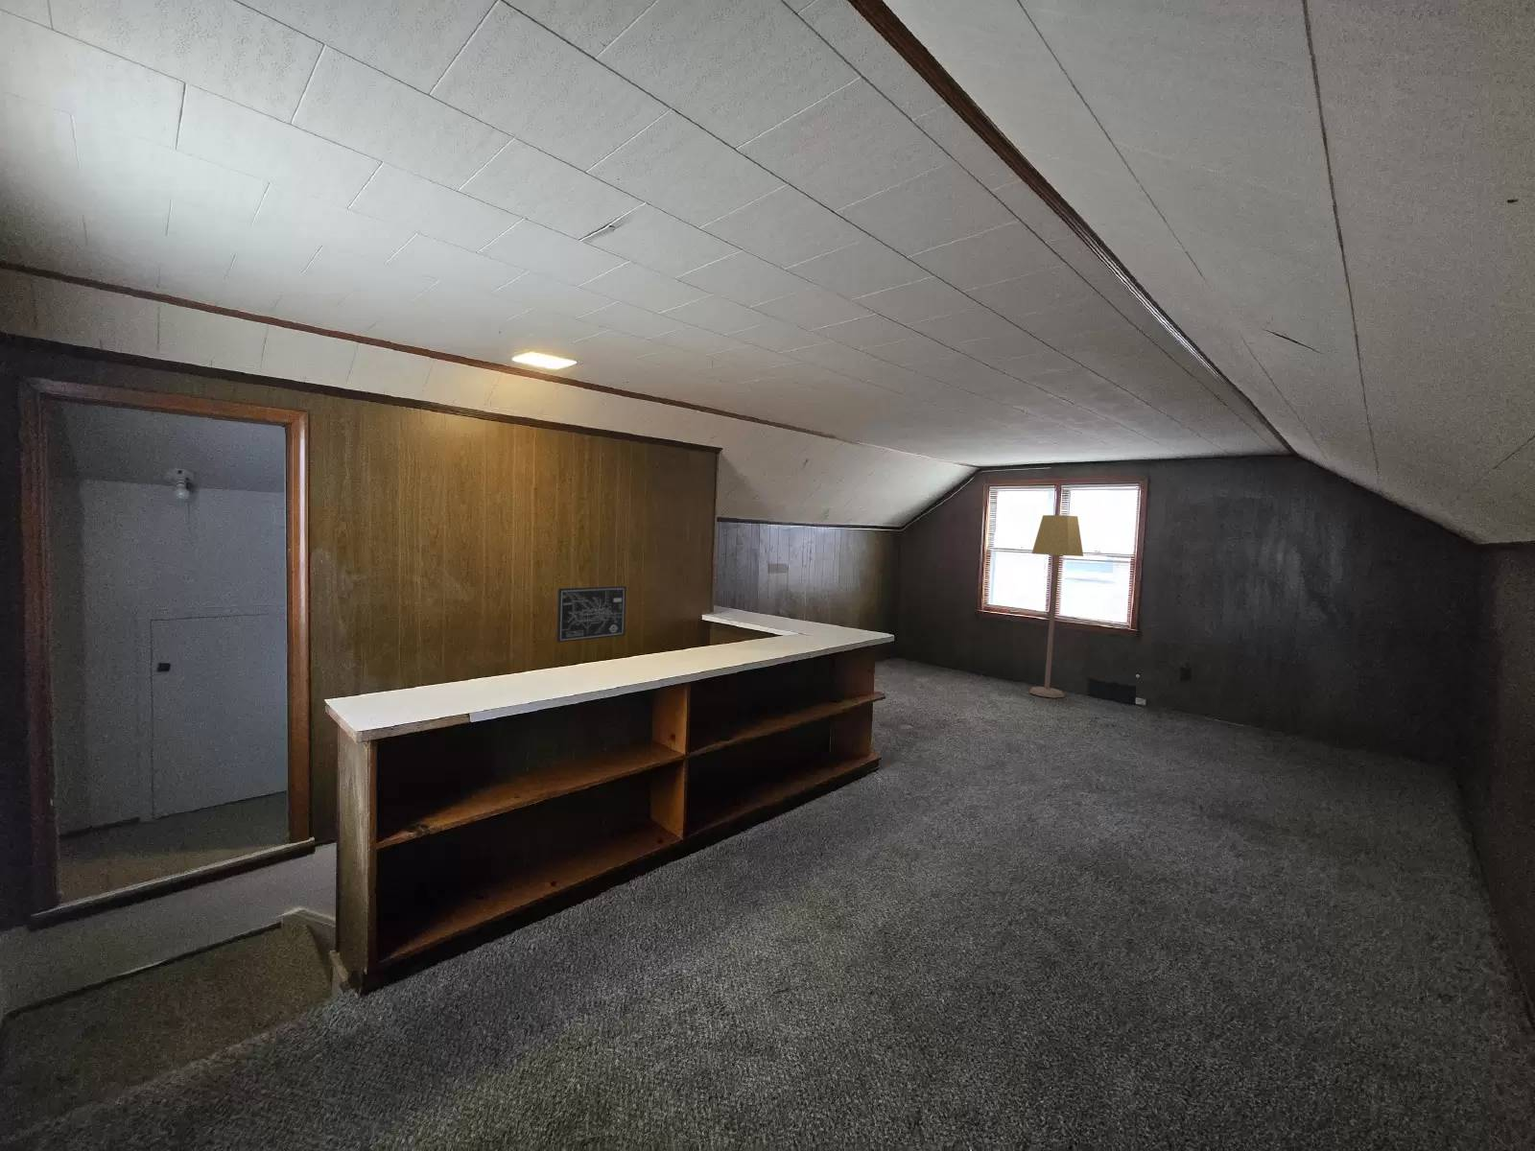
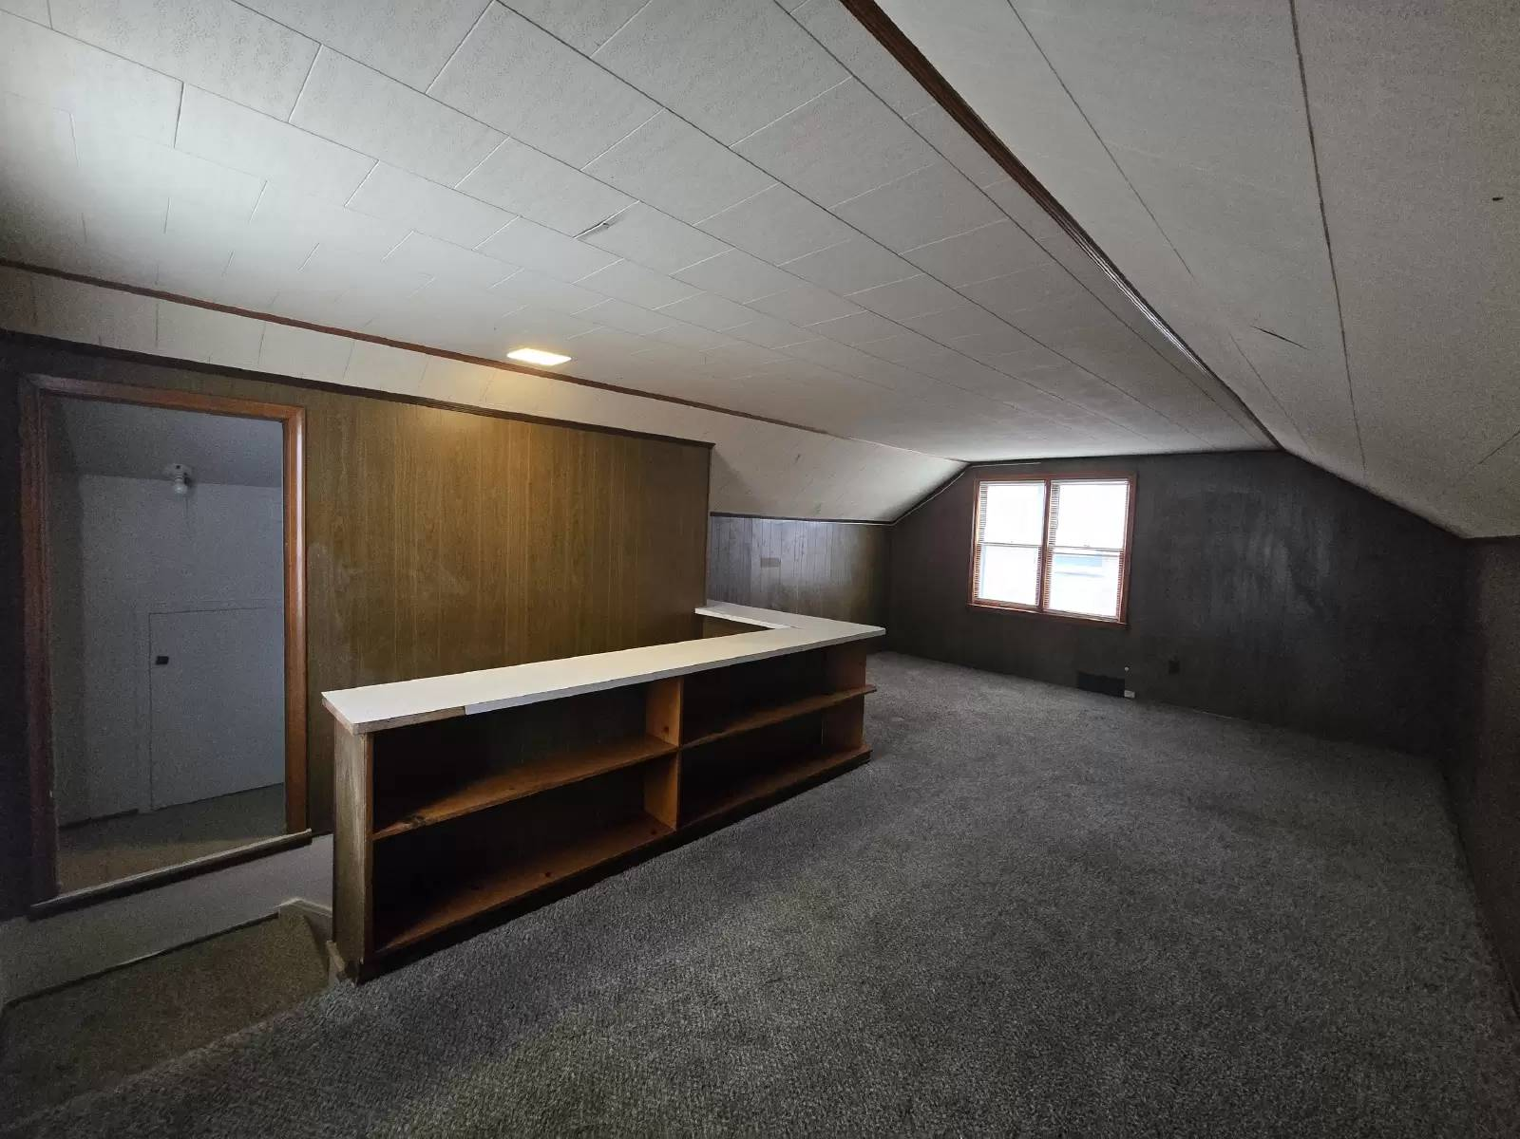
- lamp [1030,514,1084,699]
- wall art [556,585,627,643]
